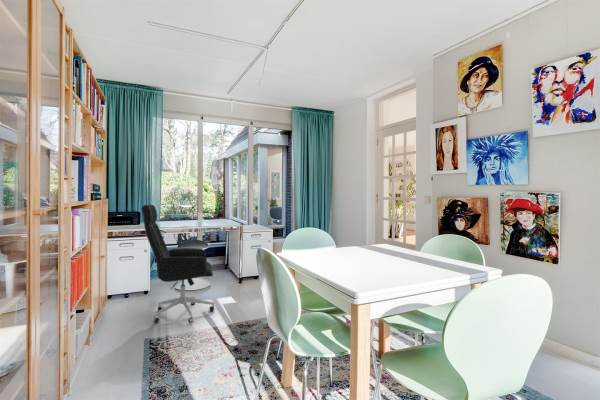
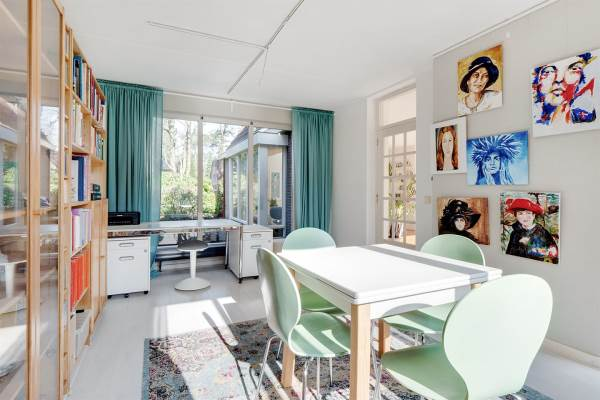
- office chair [140,204,216,324]
